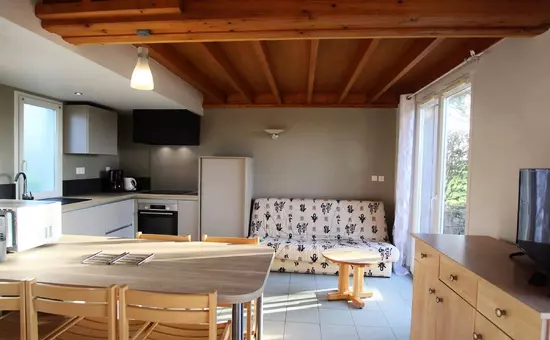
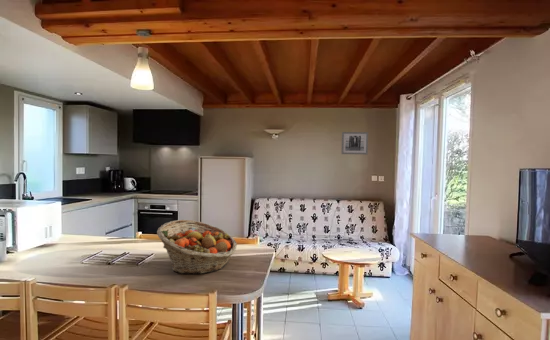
+ fruit basket [156,219,238,275]
+ wall art [341,131,369,156]
